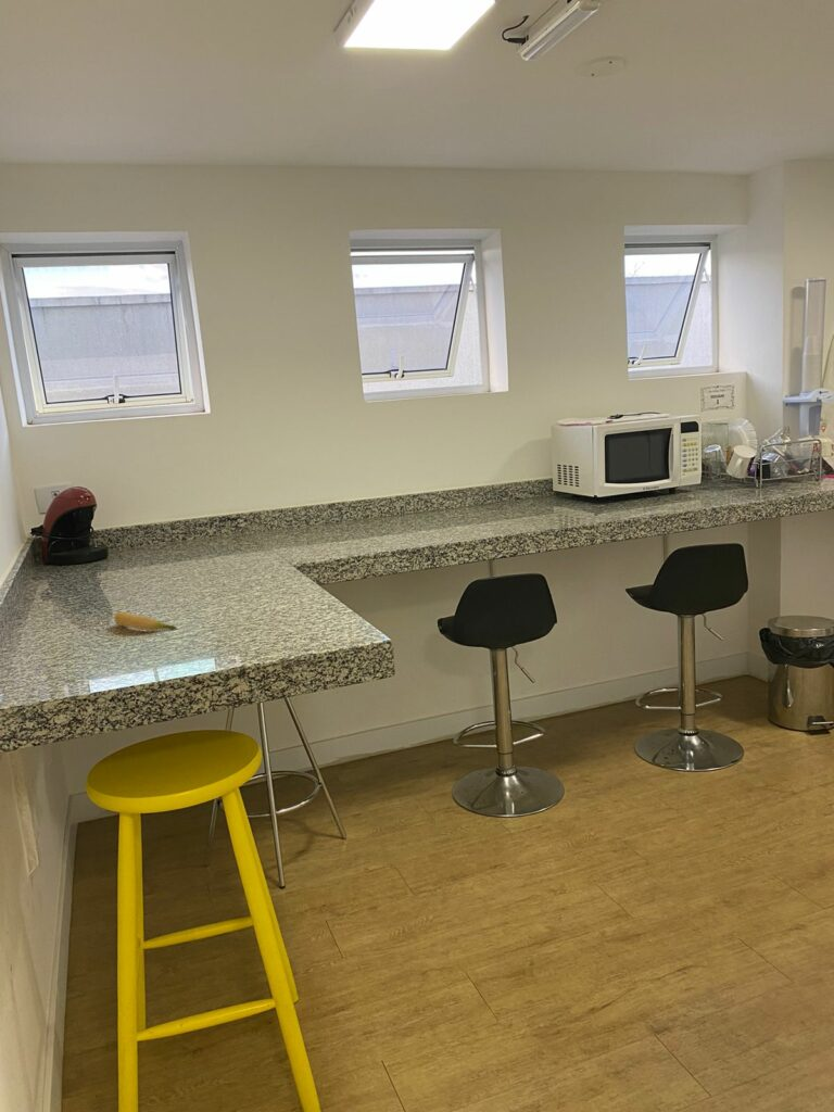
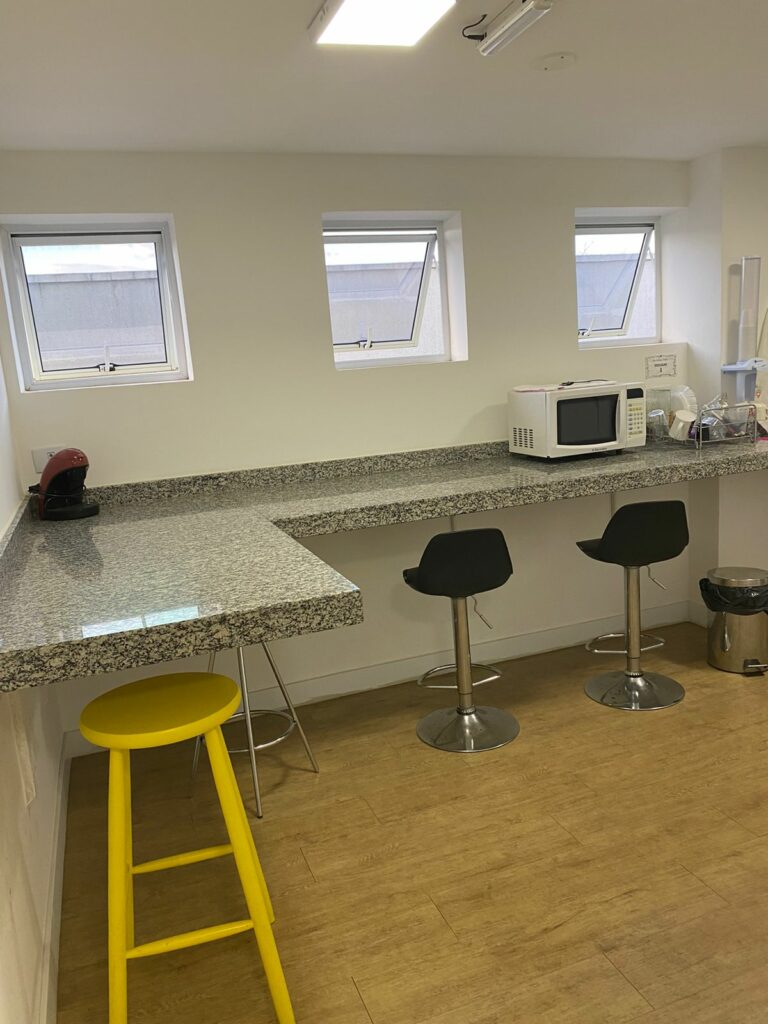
- banana [113,611,178,632]
